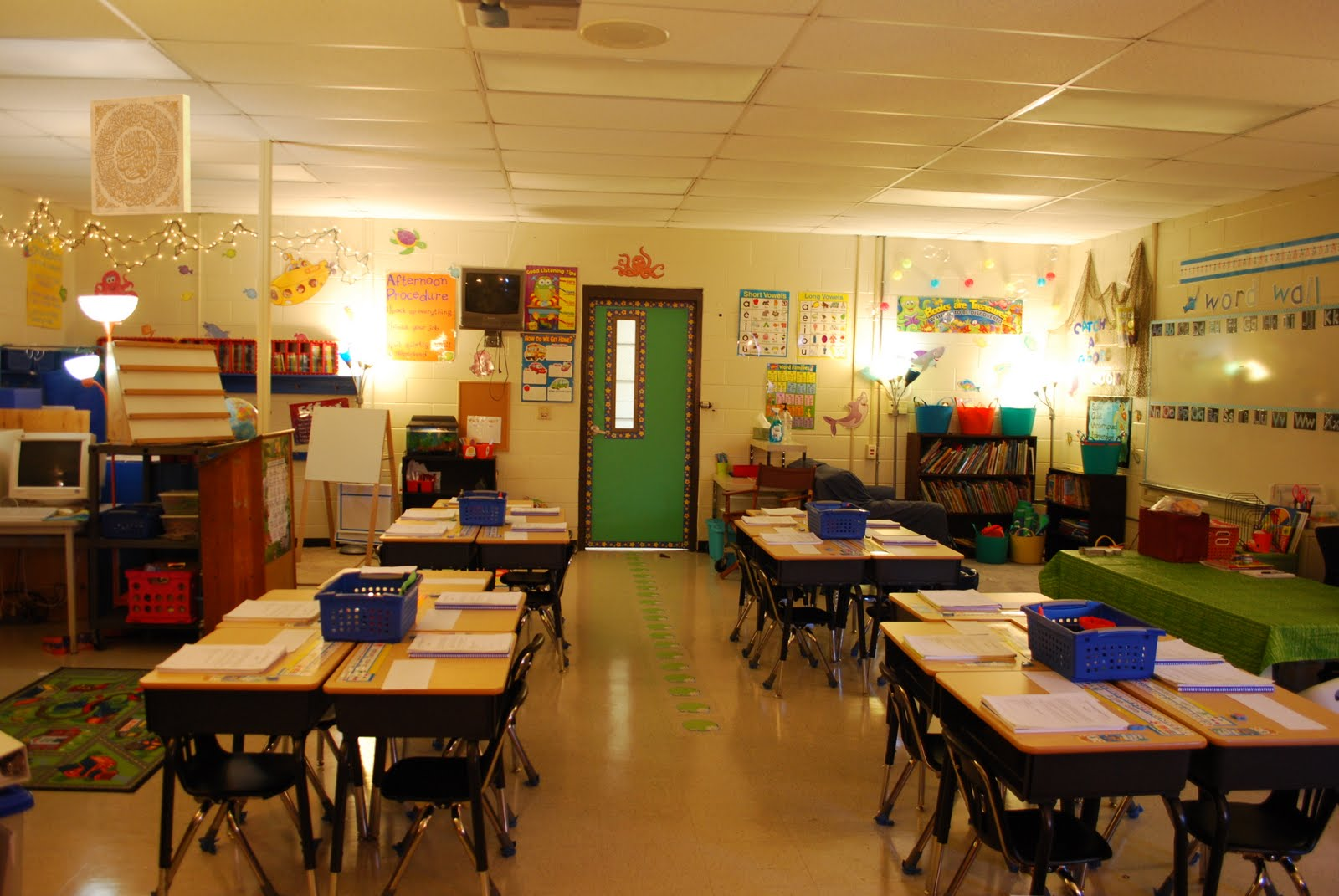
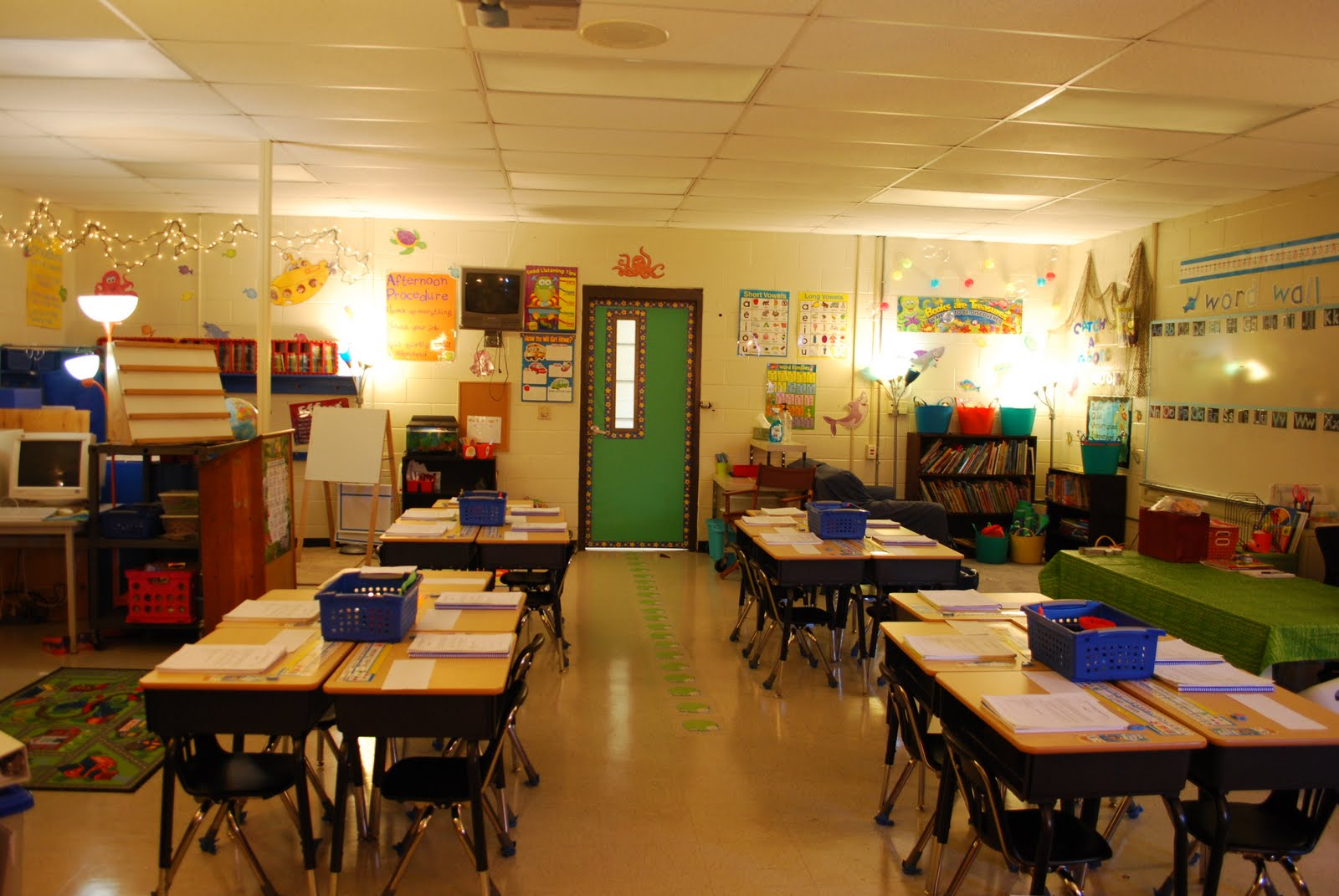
- light panel [90,93,192,217]
